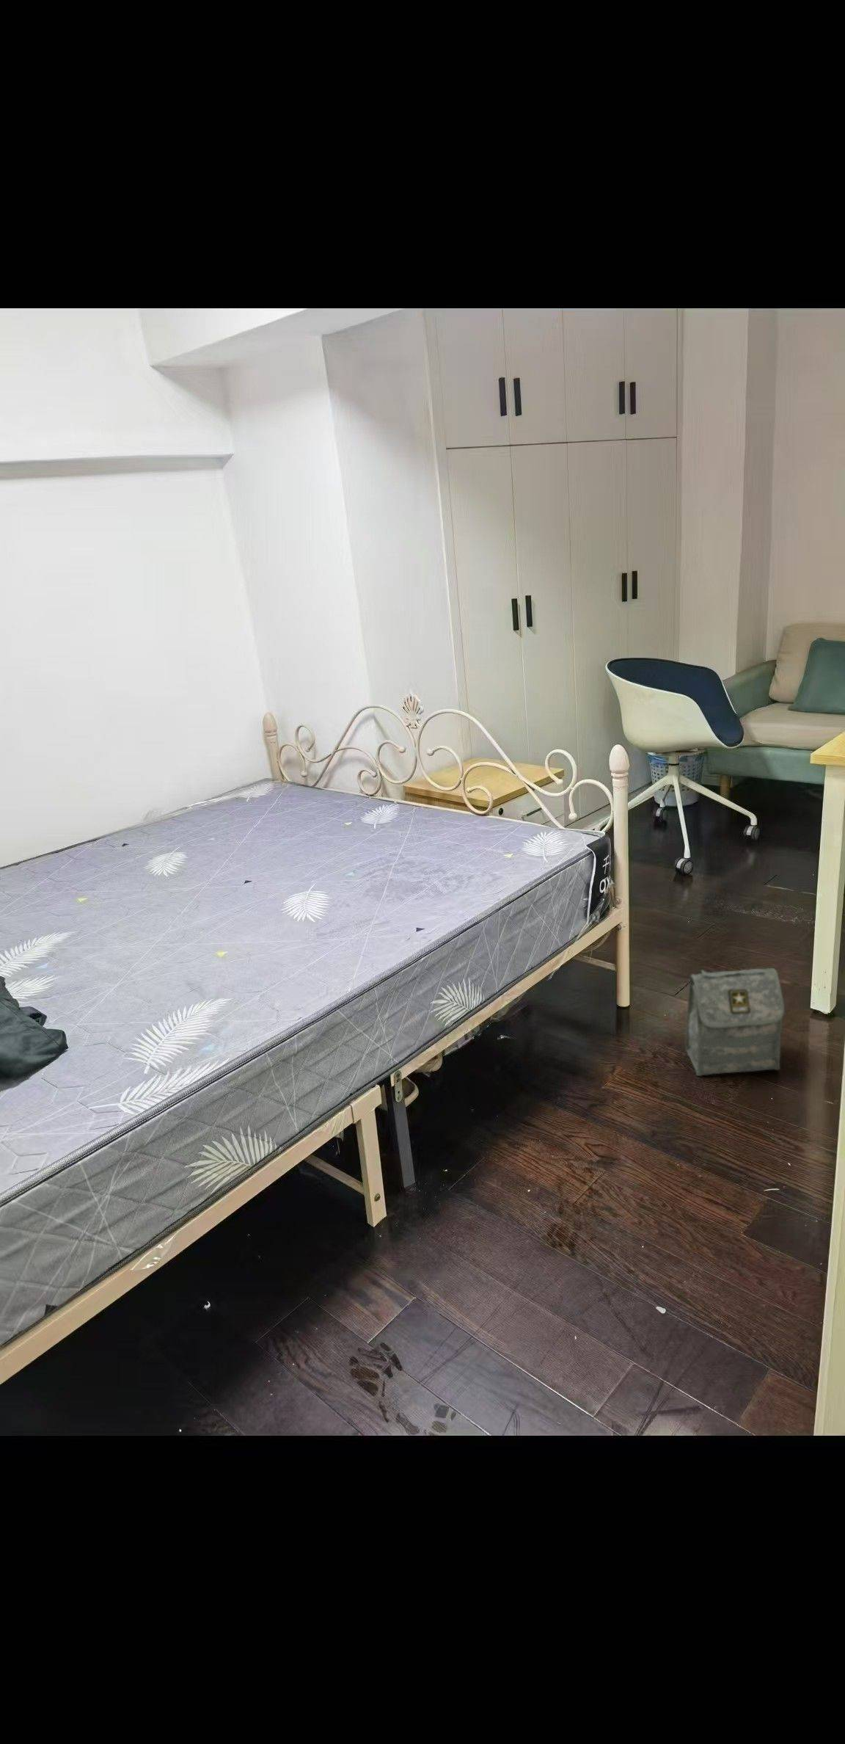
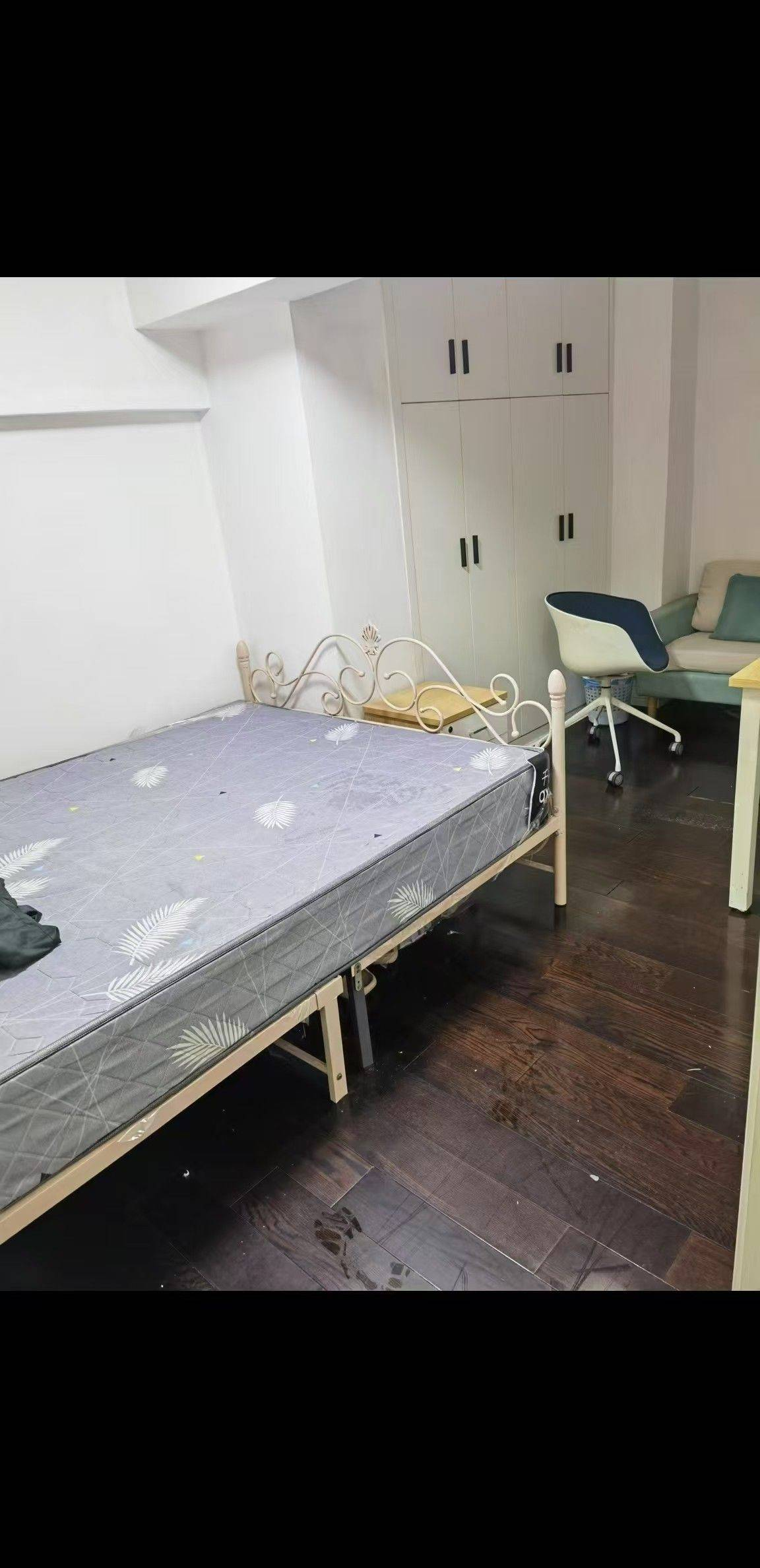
- bag [685,968,785,1077]
